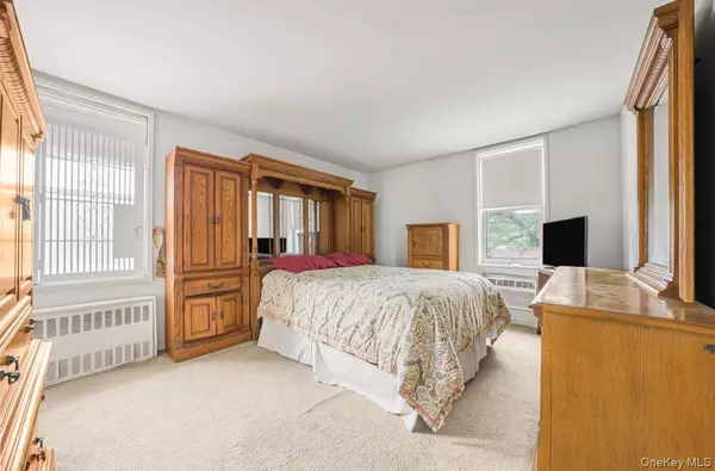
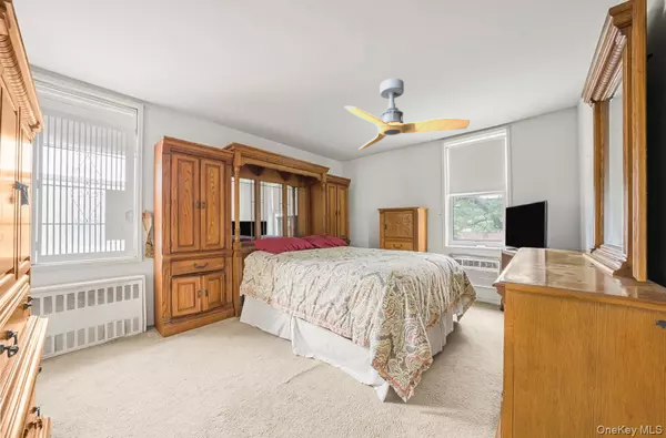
+ ceiling fan [343,78,471,151]
